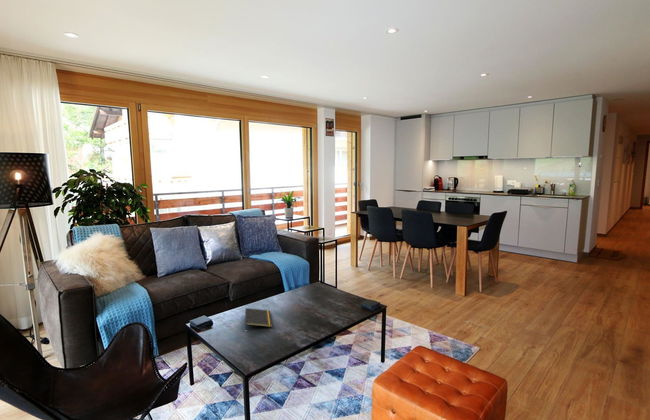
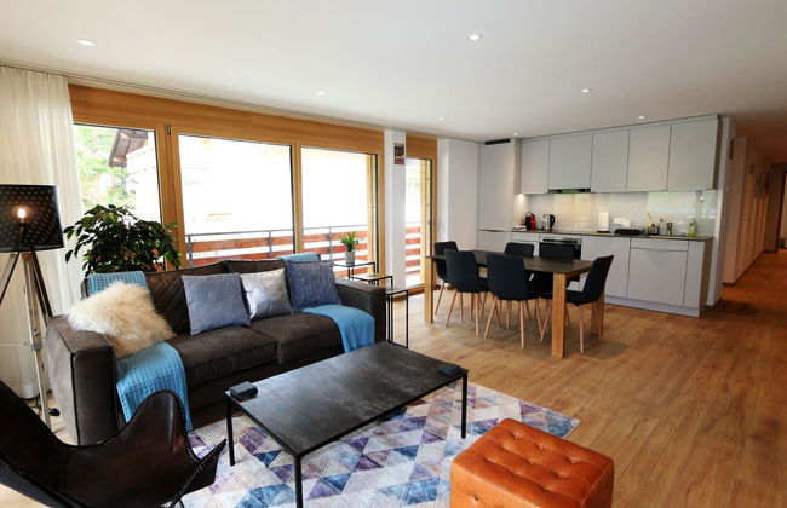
- notepad [244,307,273,329]
